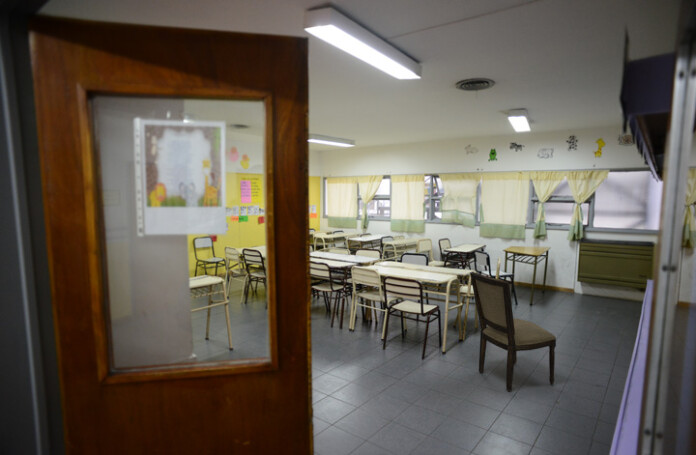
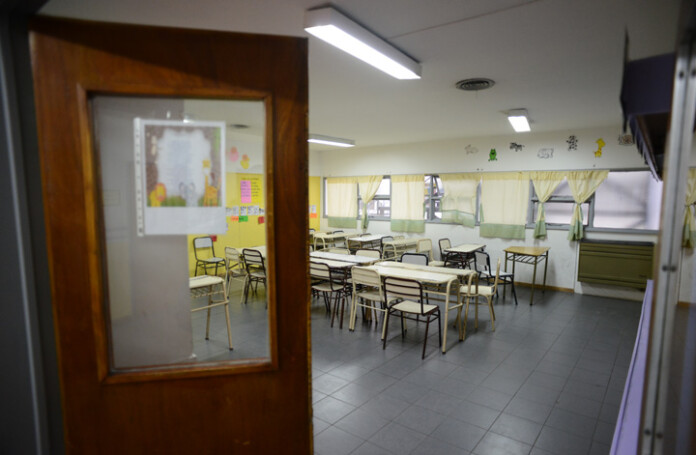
- dining chair [469,271,557,393]
